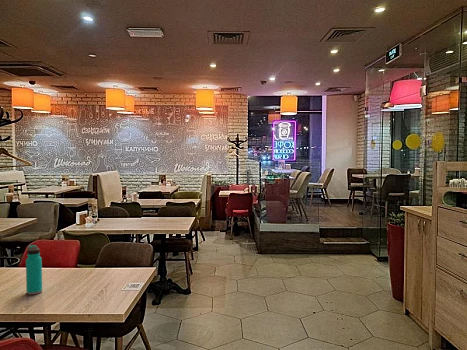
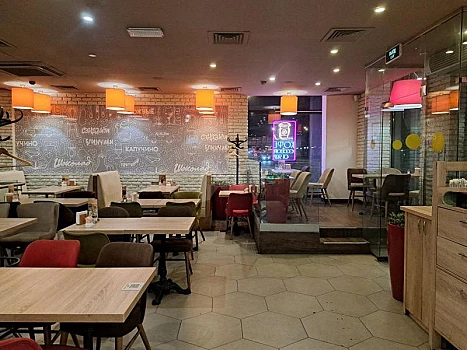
- water bottle [25,244,43,295]
